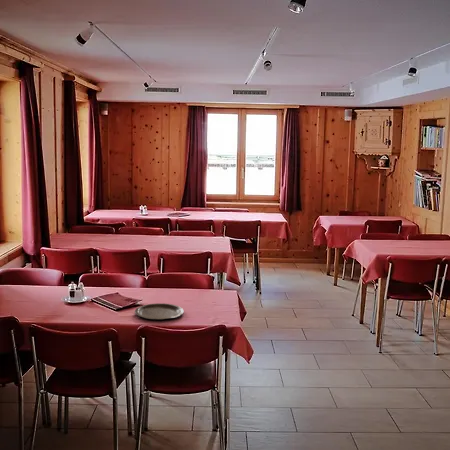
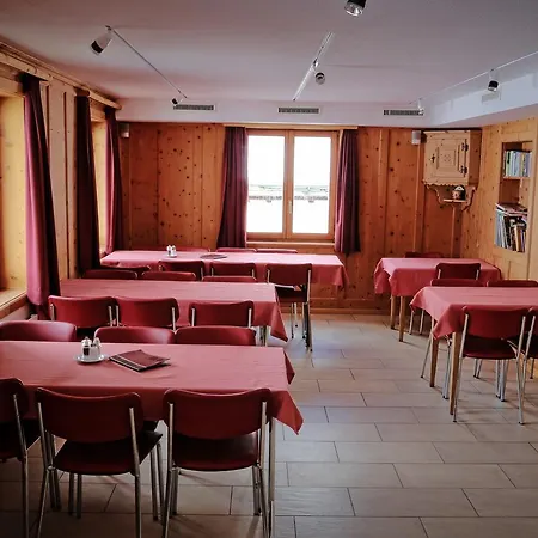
- plate [134,302,185,321]
